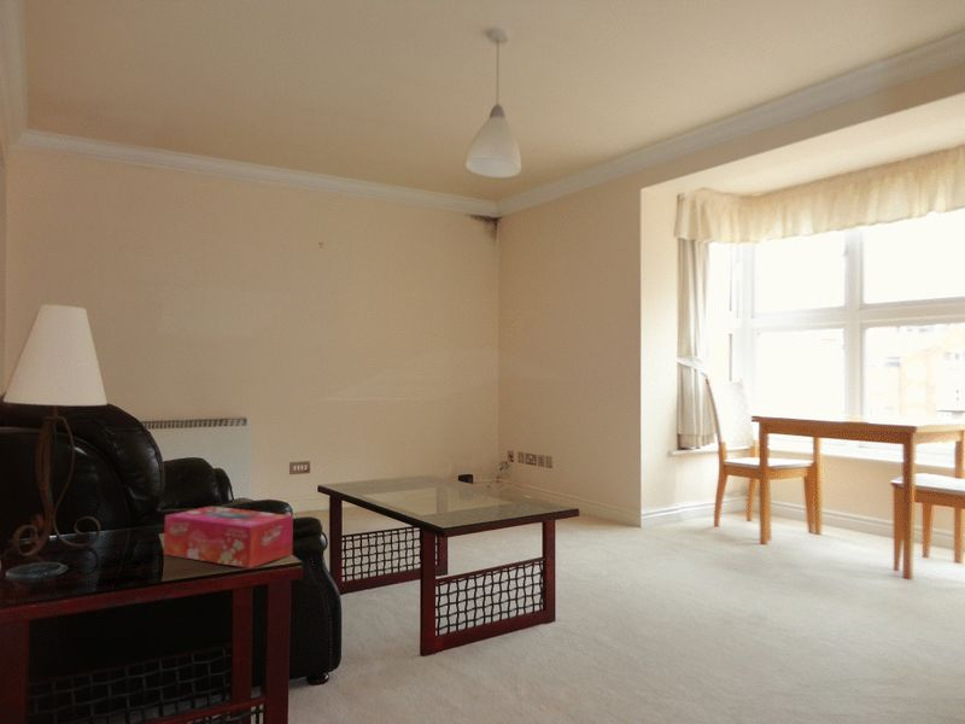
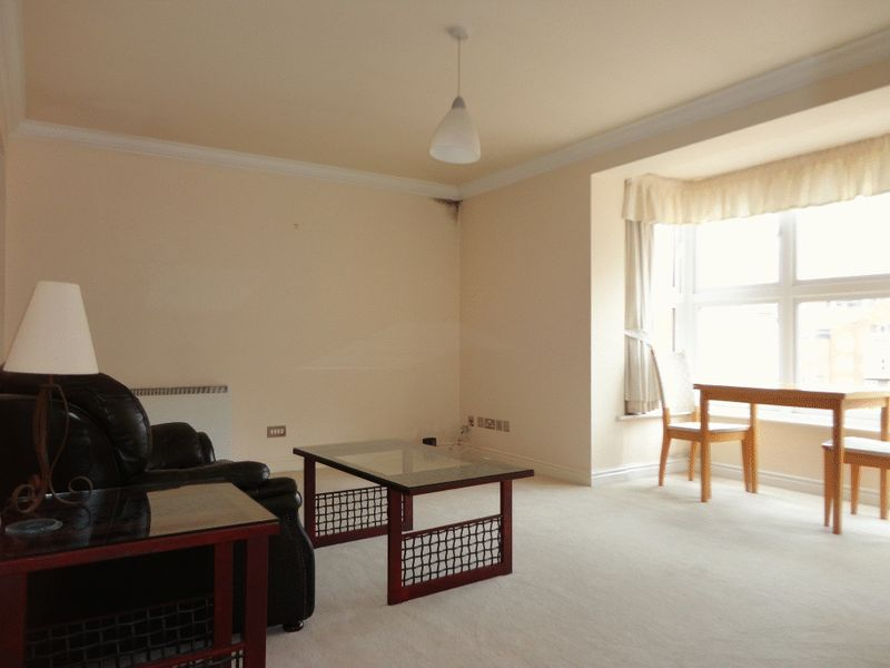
- tissue box [163,504,294,570]
